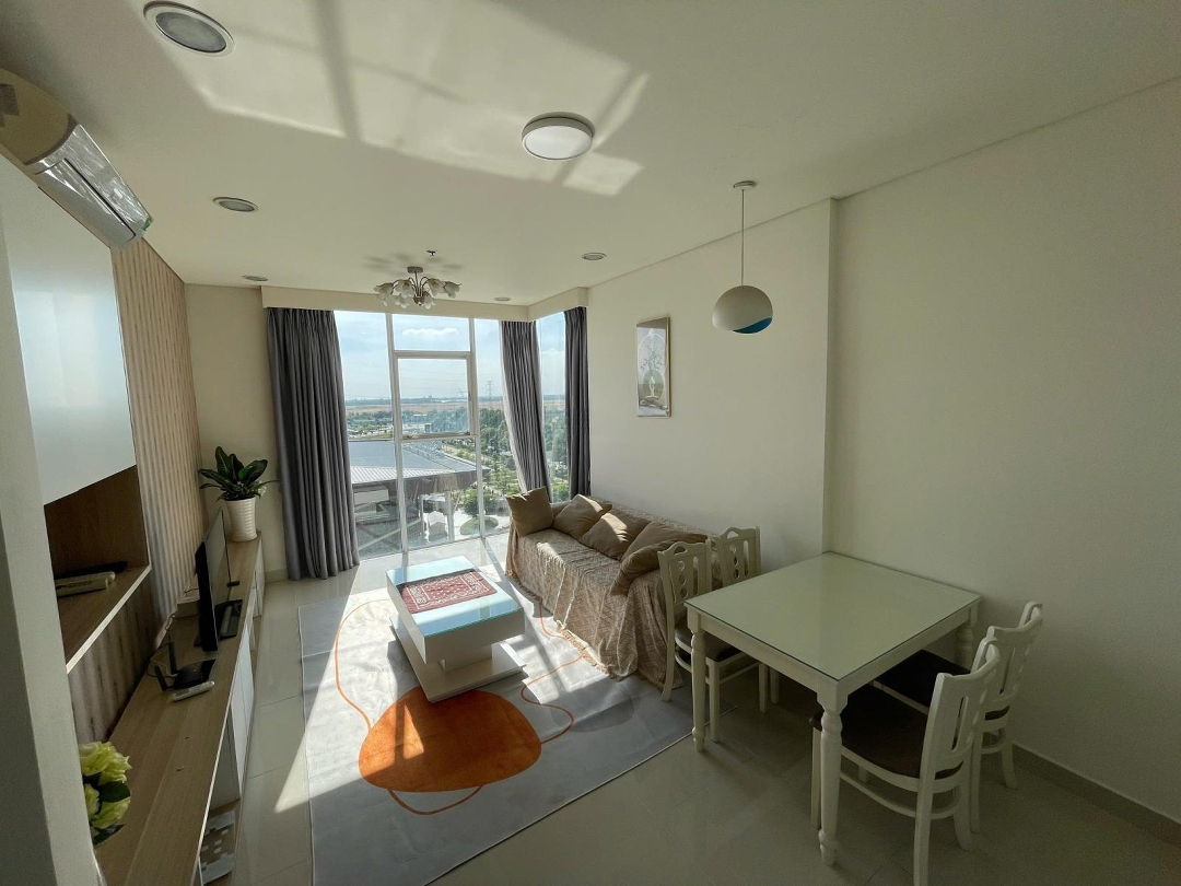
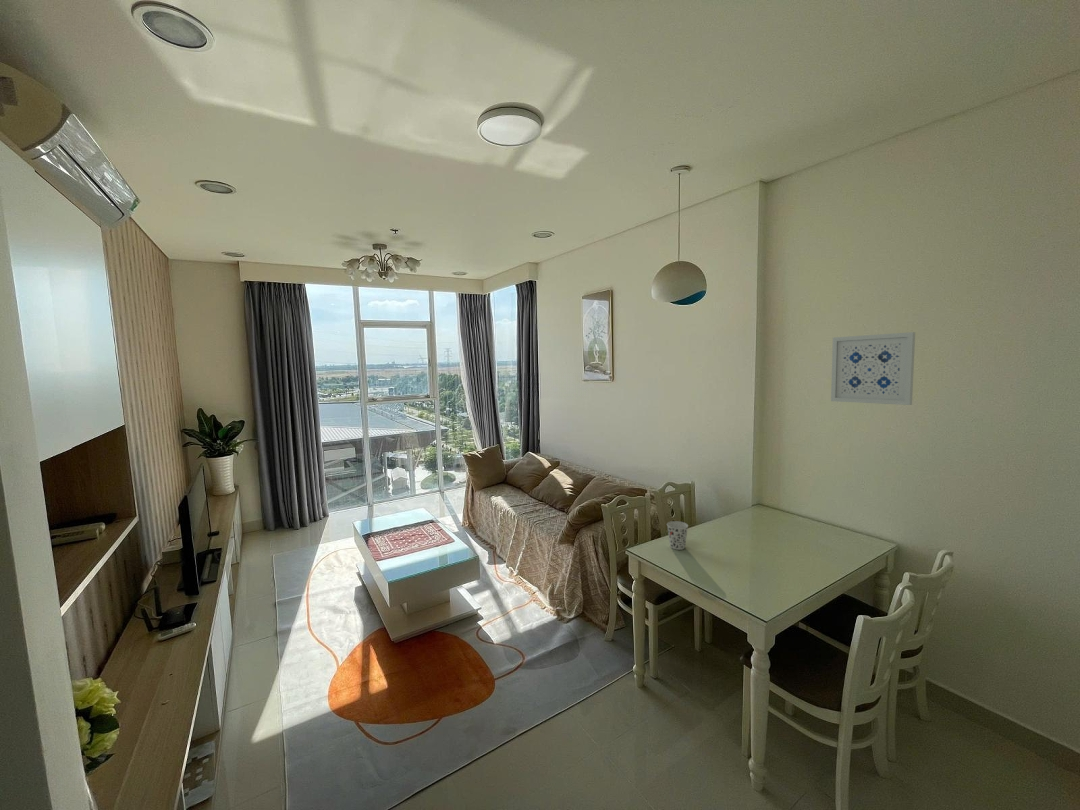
+ cup [666,520,689,551]
+ wall art [830,331,916,406]
